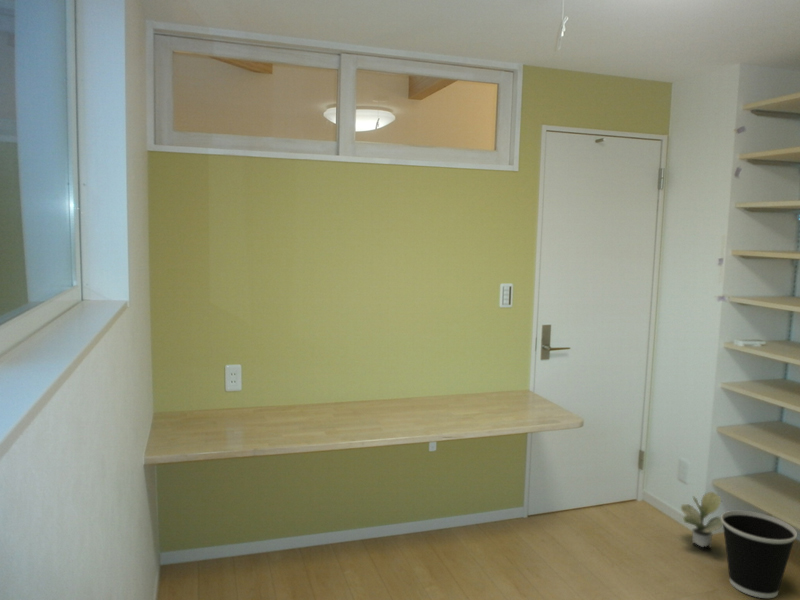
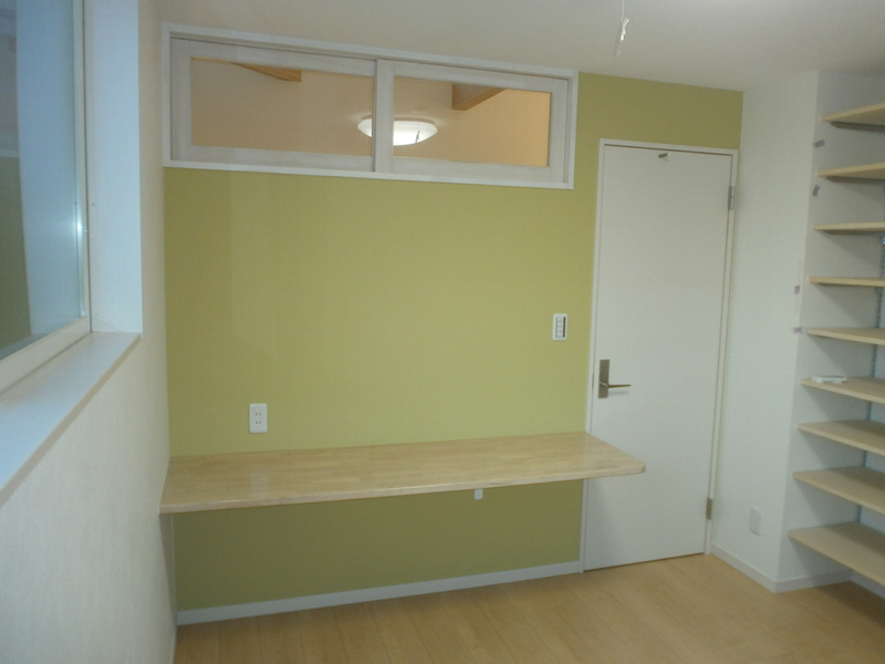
- potted plant [680,491,723,550]
- wastebasket [720,510,798,599]
